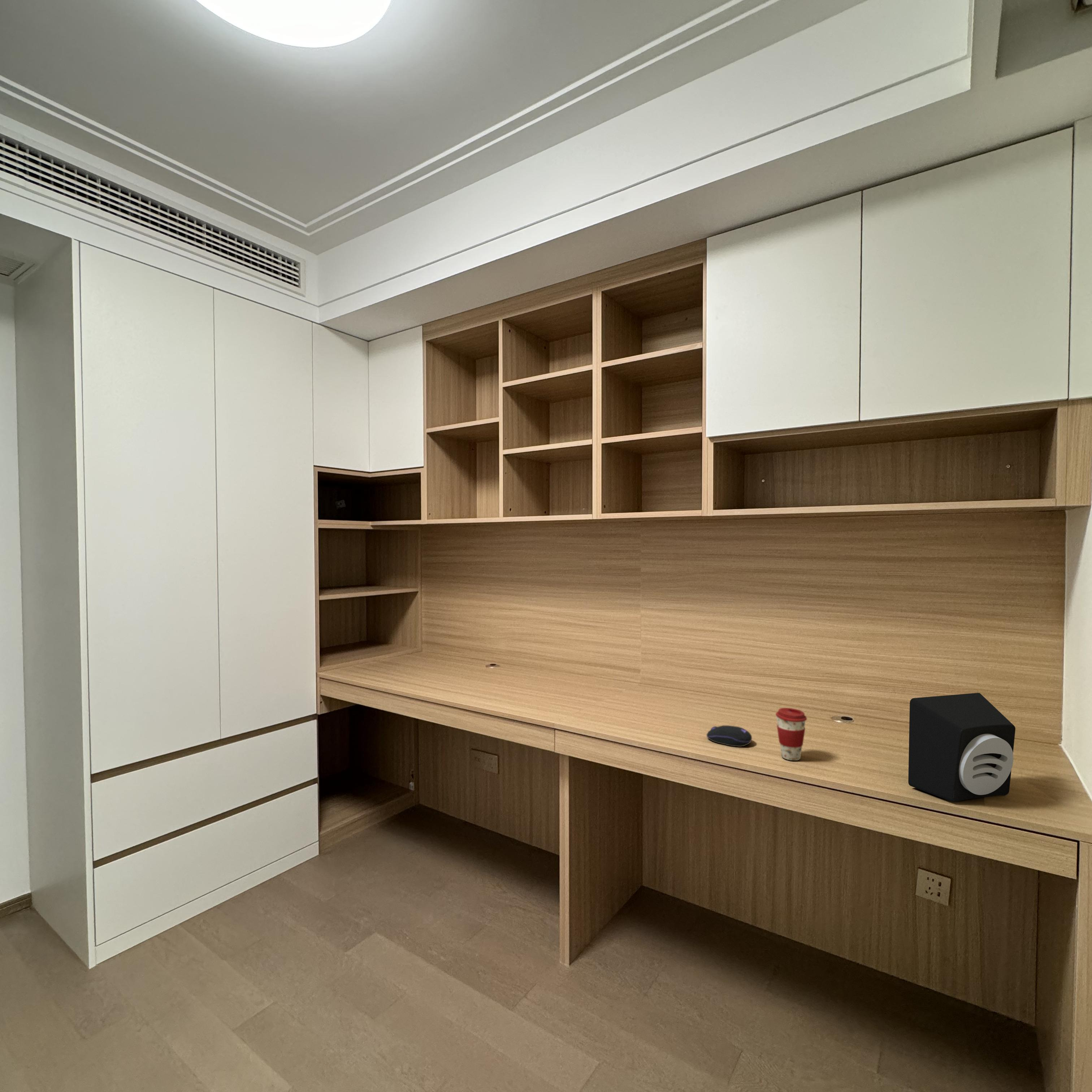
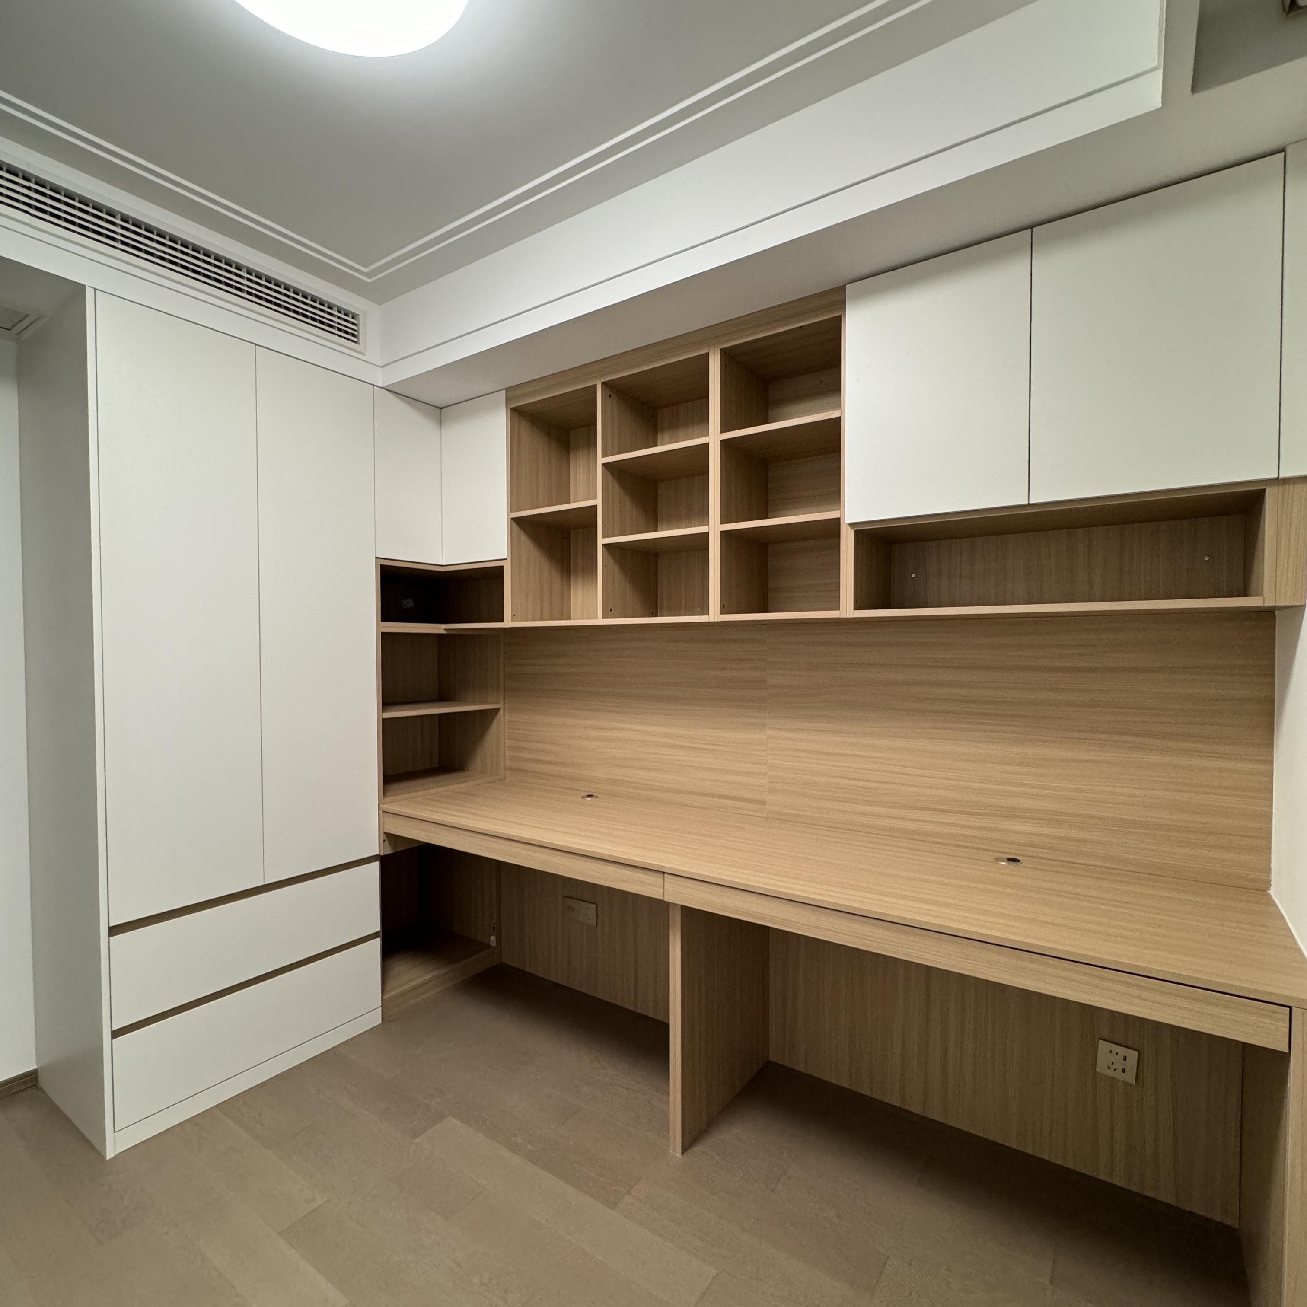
- computer mouse [706,725,752,747]
- coffee cup [775,707,807,761]
- speaker [908,693,1016,802]
